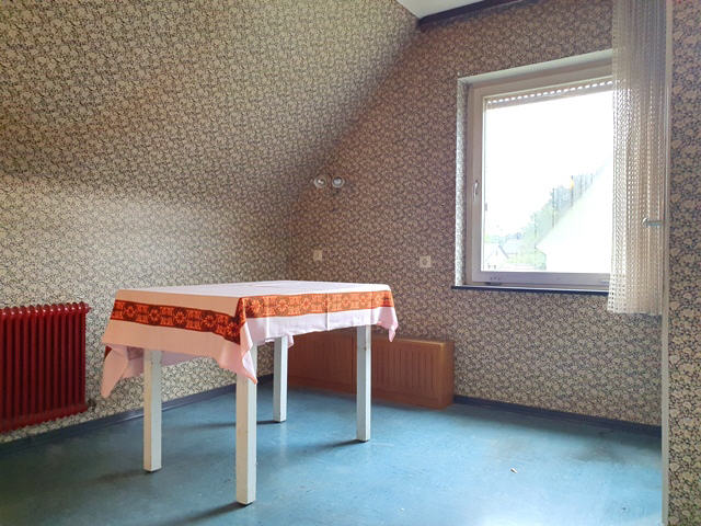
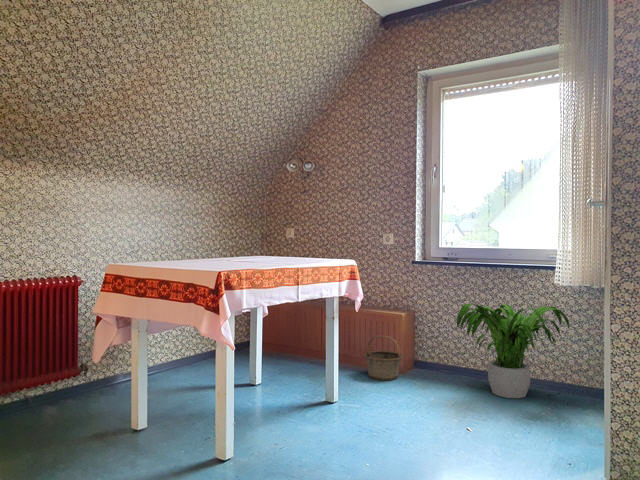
+ potted plant [456,303,571,399]
+ basket [363,335,404,381]
